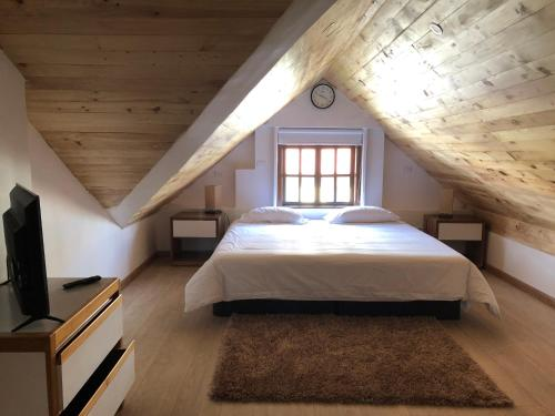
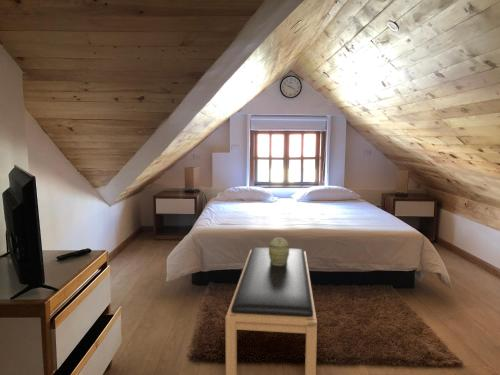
+ decorative box [268,236,290,266]
+ bench [225,247,318,375]
